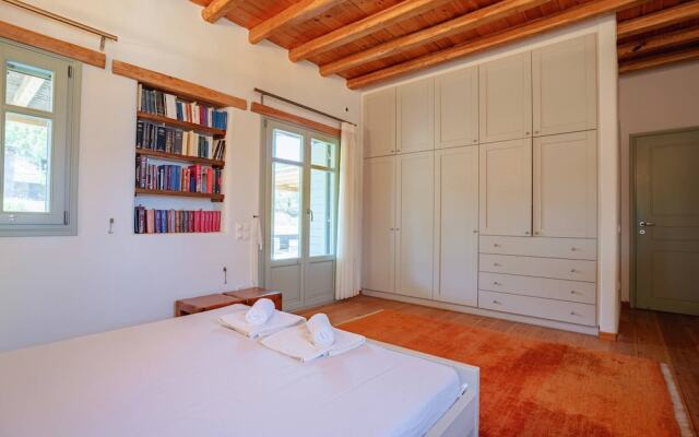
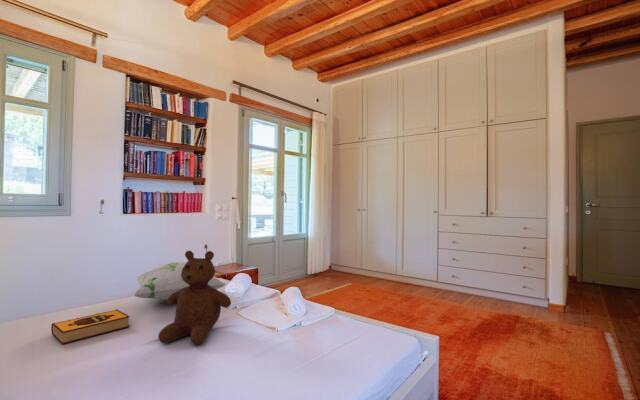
+ decorative pillow [133,261,228,301]
+ hardback book [50,308,131,345]
+ teddy bear [157,250,232,346]
